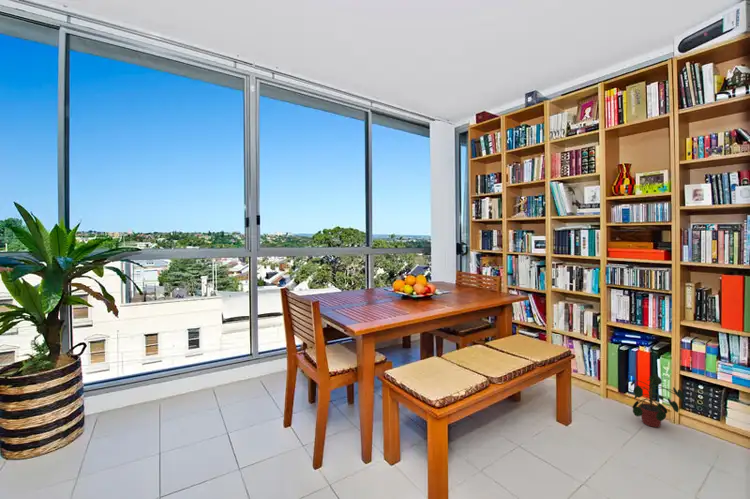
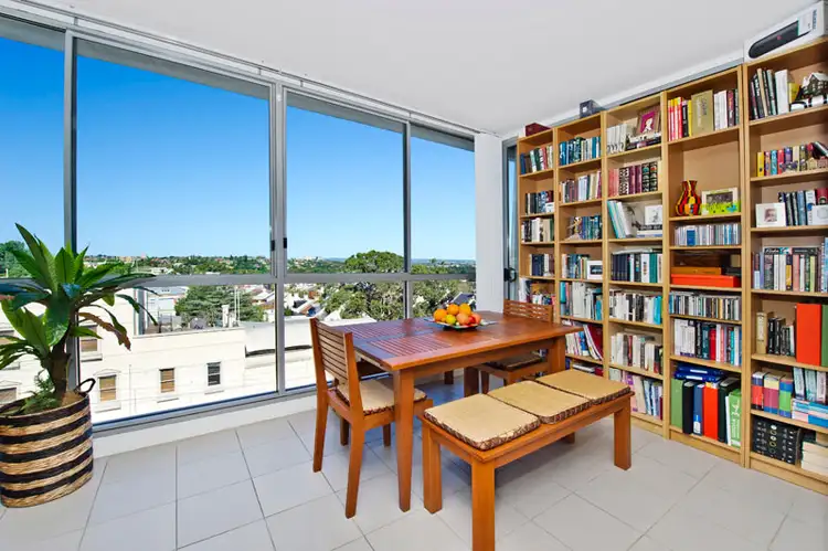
- potted plant [624,372,685,428]
